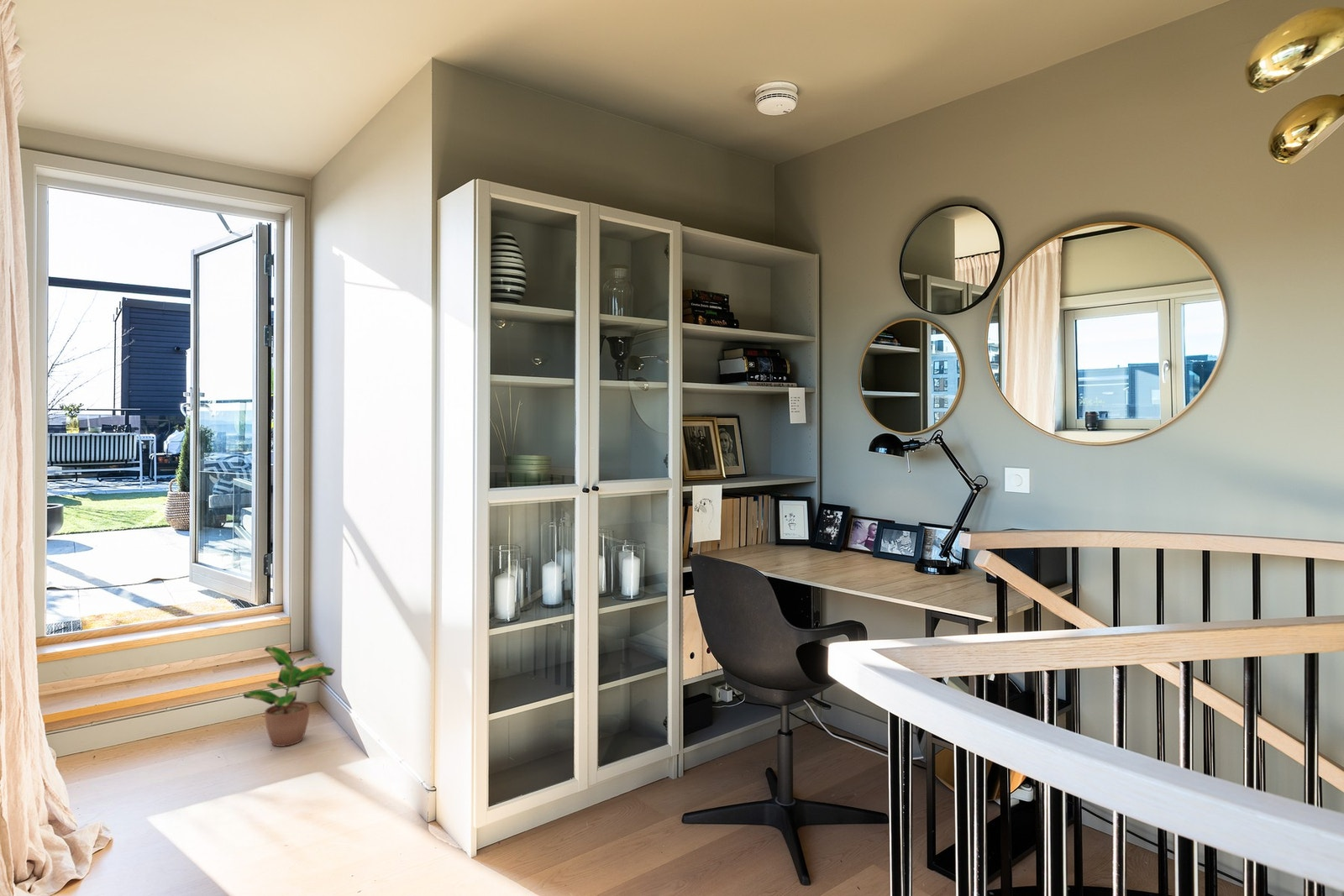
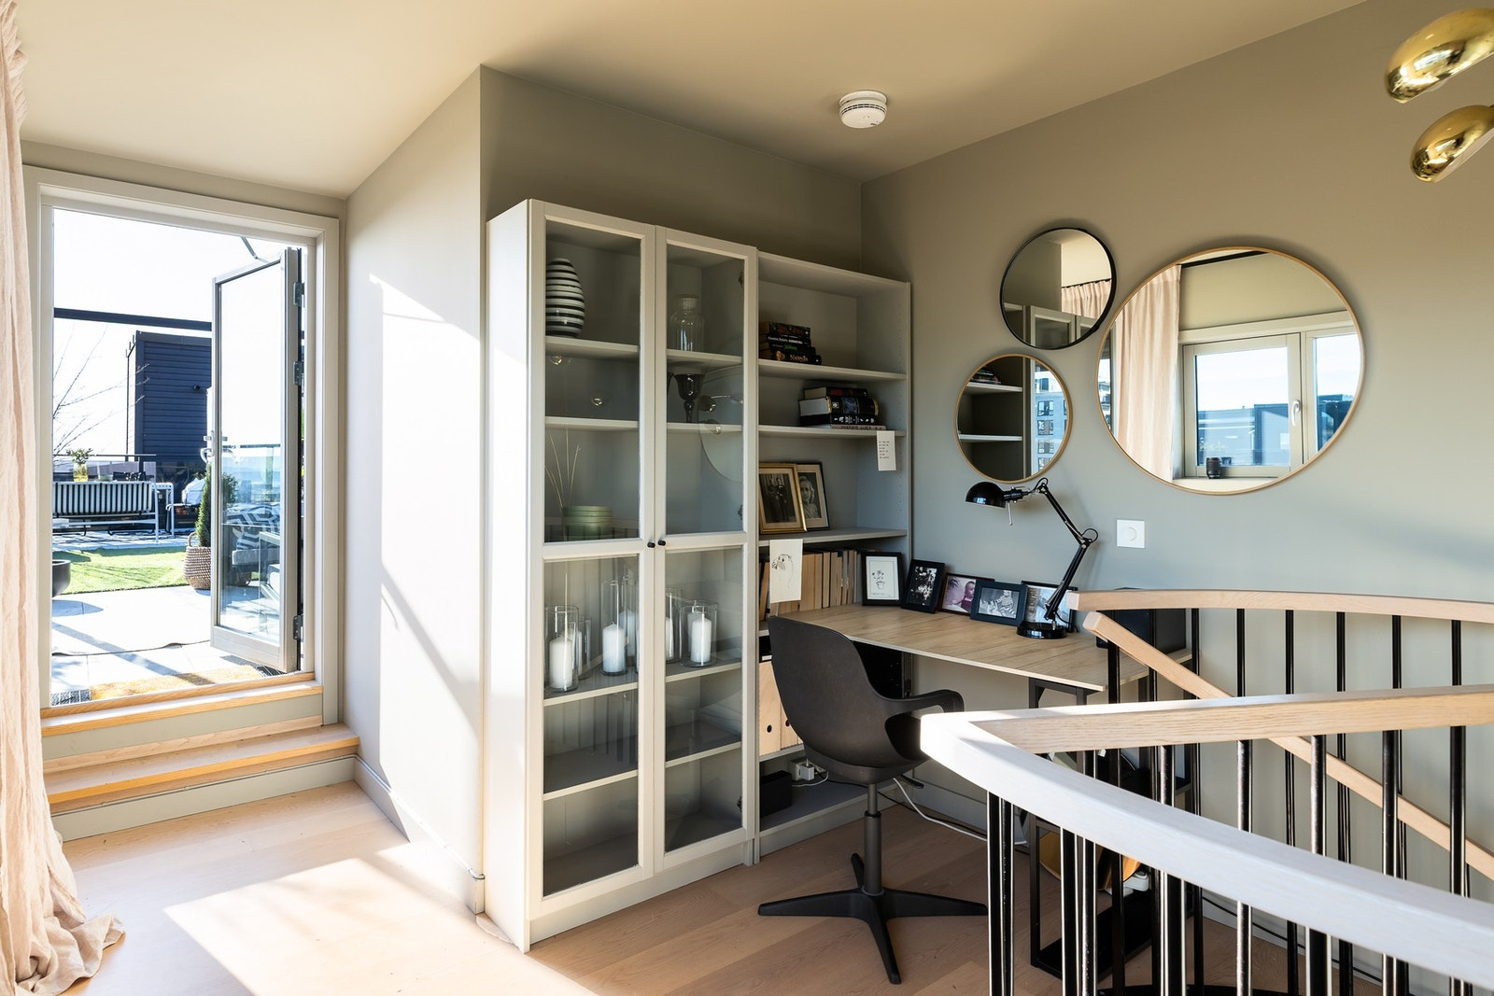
- potted plant [243,645,336,747]
